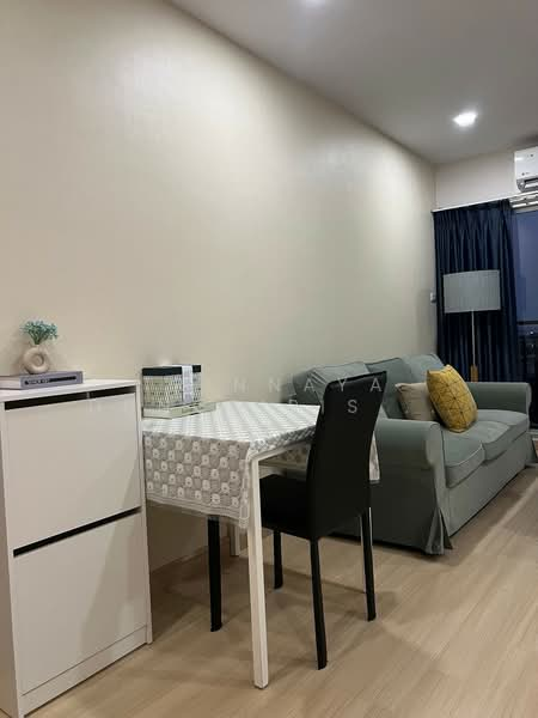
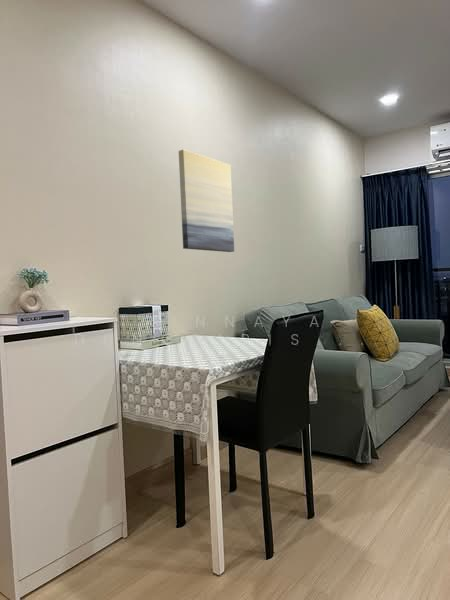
+ wall art [178,148,235,253]
